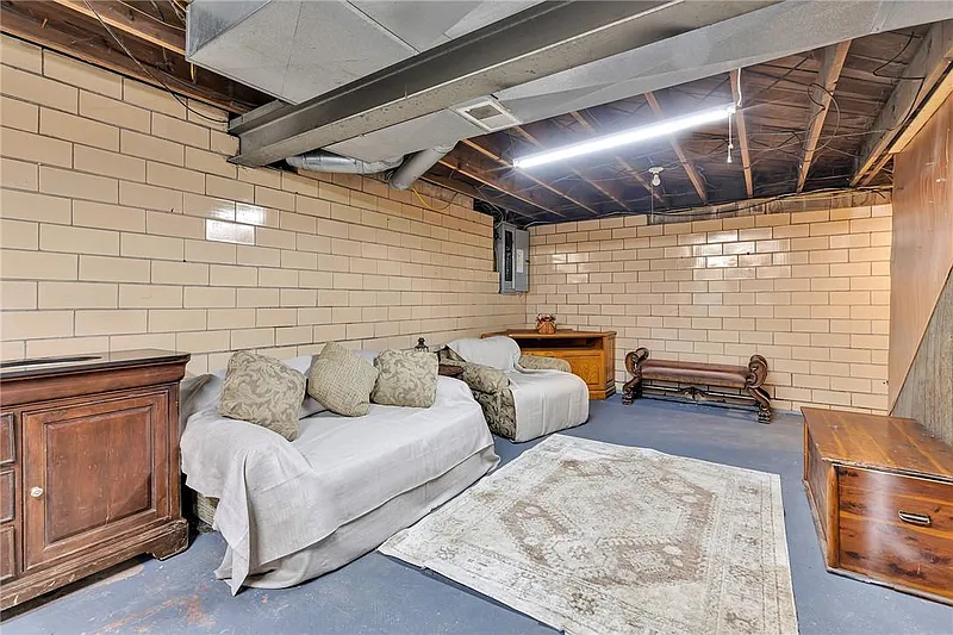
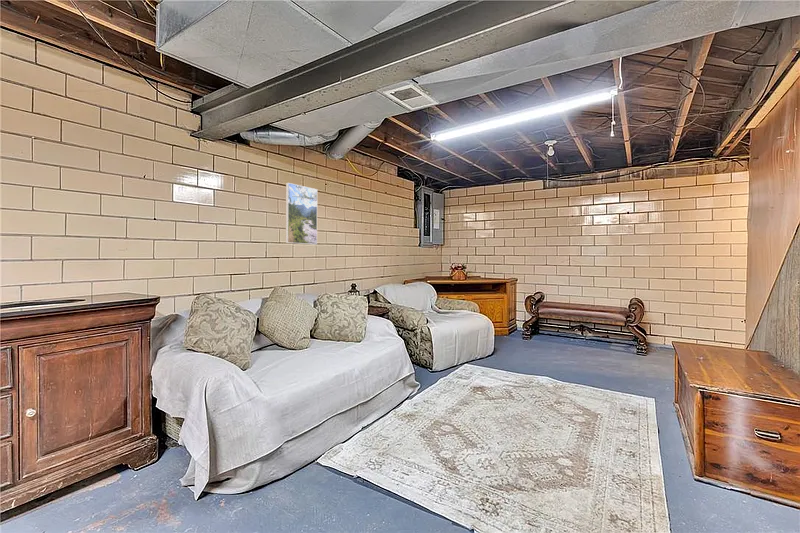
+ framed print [285,182,318,246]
